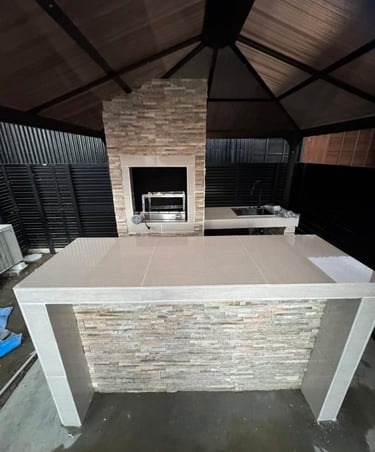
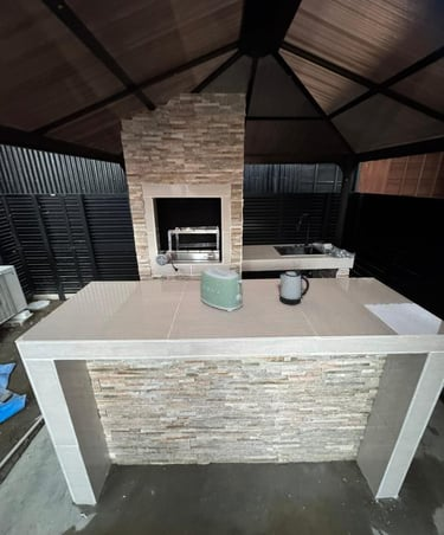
+ kettle [278,270,310,307]
+ toaster [199,266,244,312]
